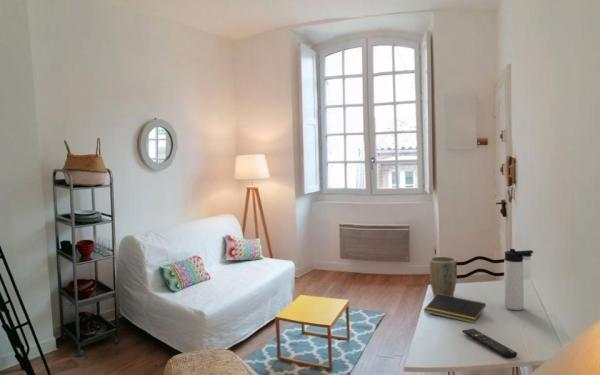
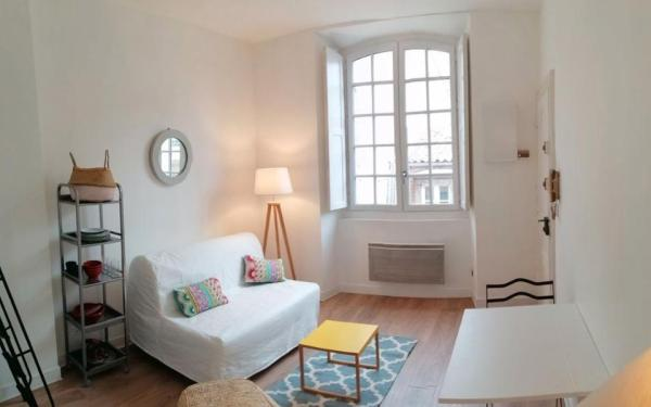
- thermos bottle [503,248,534,311]
- notepad [423,294,487,324]
- remote control [462,328,518,359]
- plant pot [428,256,458,298]
